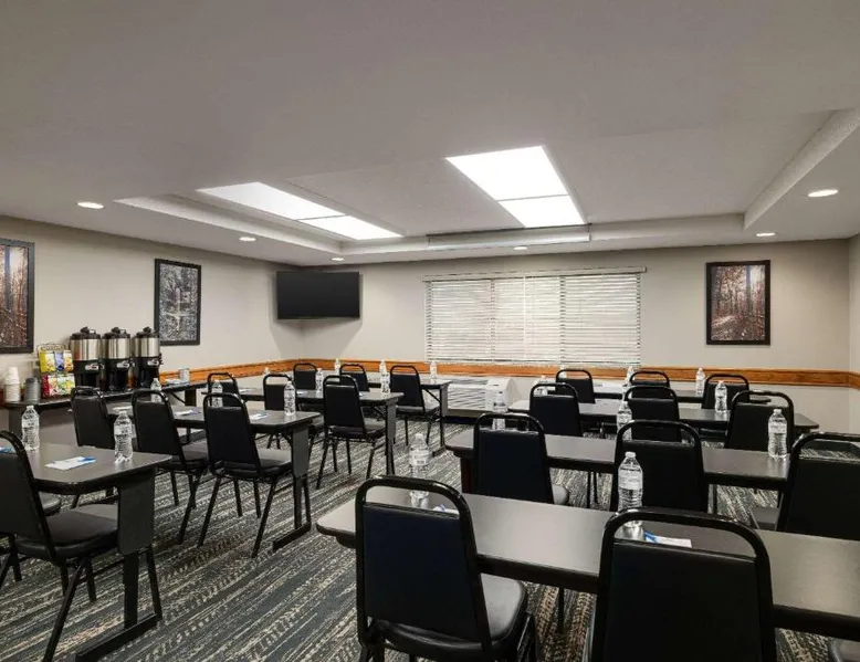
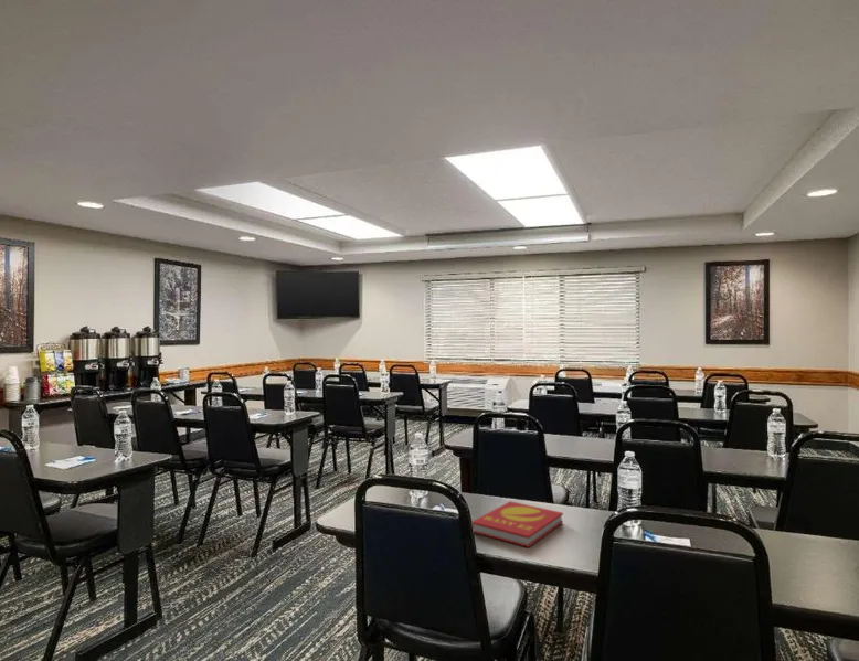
+ book [471,500,564,548]
